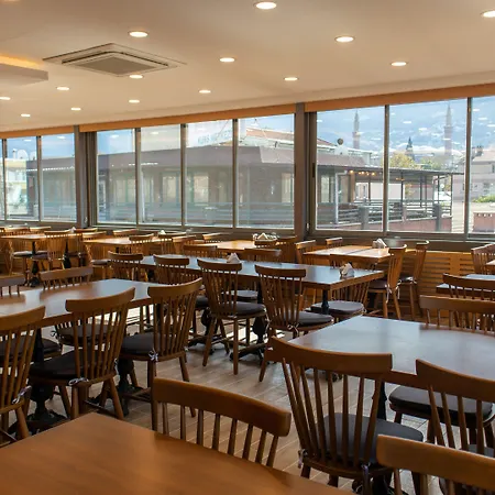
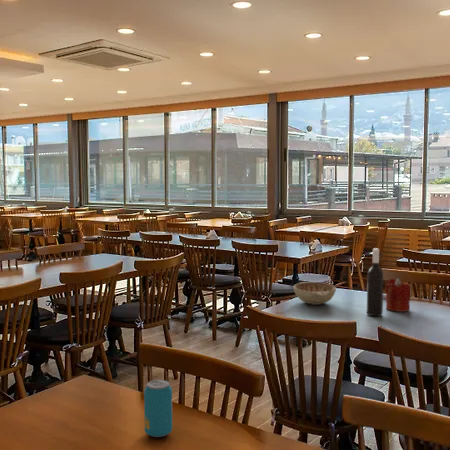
+ wine bottle [366,247,384,317]
+ beverage can [143,379,173,438]
+ candle [385,277,411,313]
+ decorative bowl [292,281,337,306]
